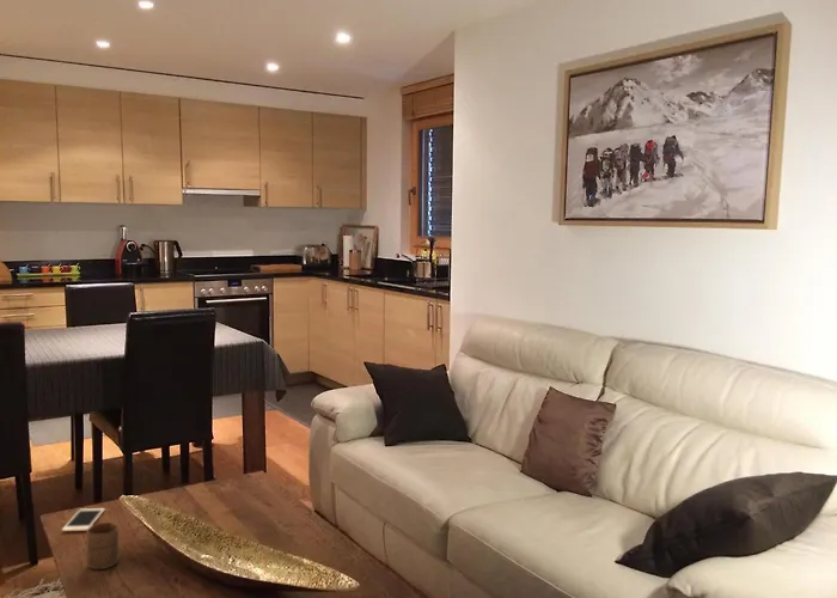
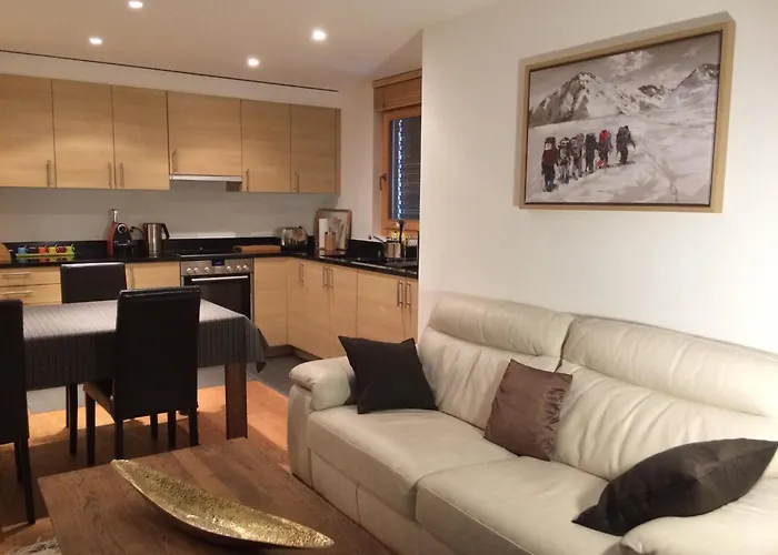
- cell phone [61,507,106,532]
- cup [85,521,120,570]
